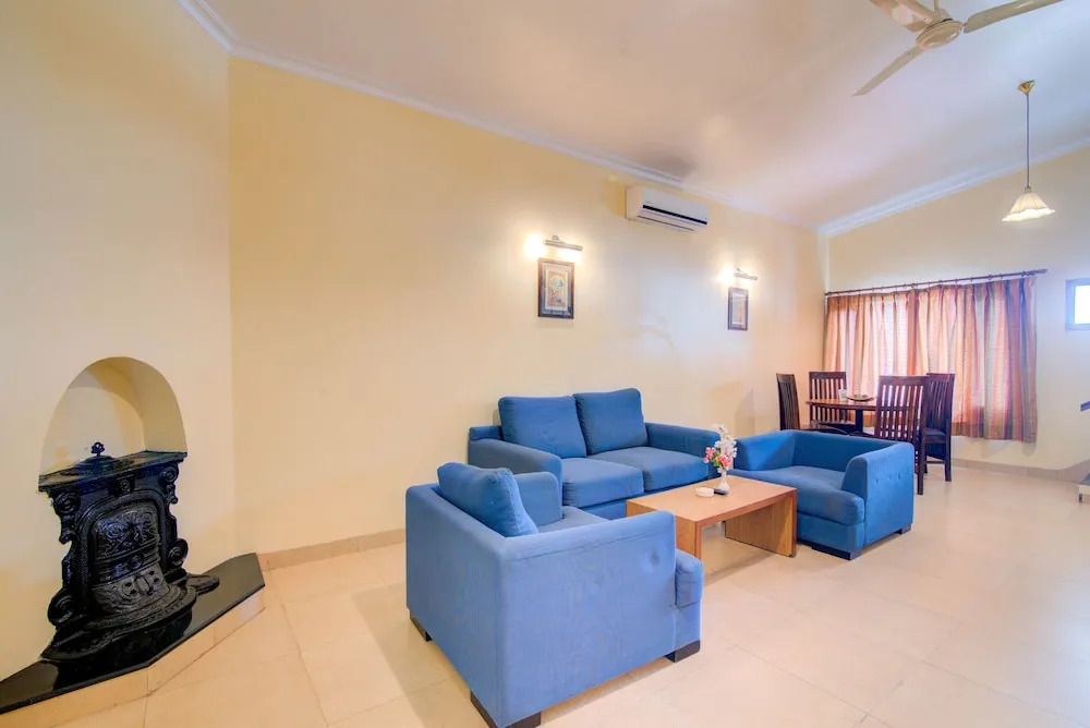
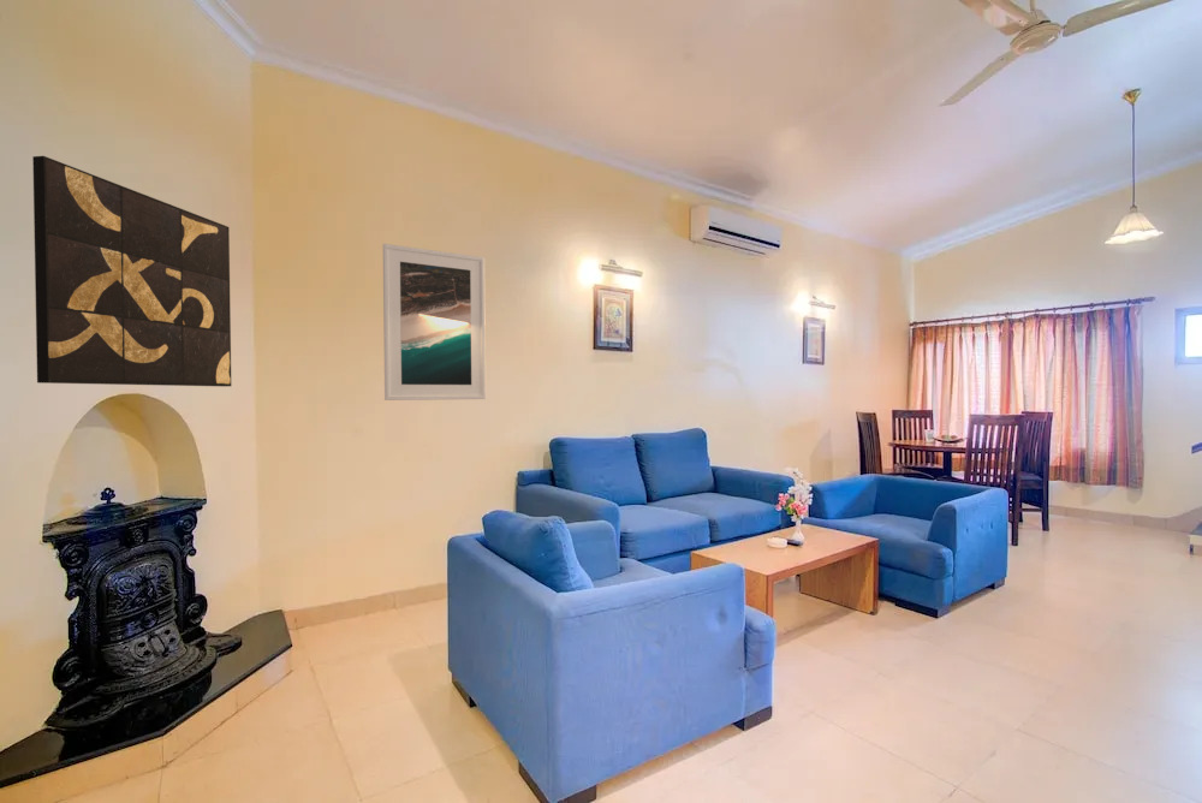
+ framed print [382,243,487,402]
+ wall art [31,155,232,387]
